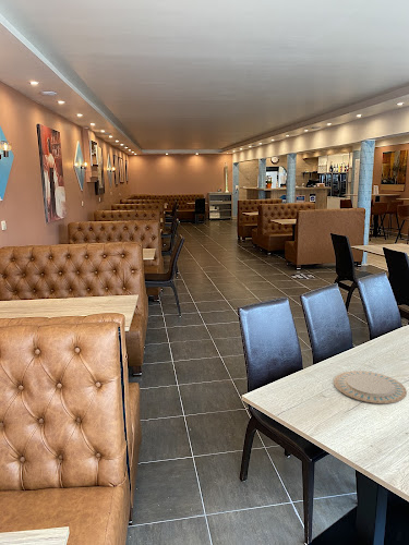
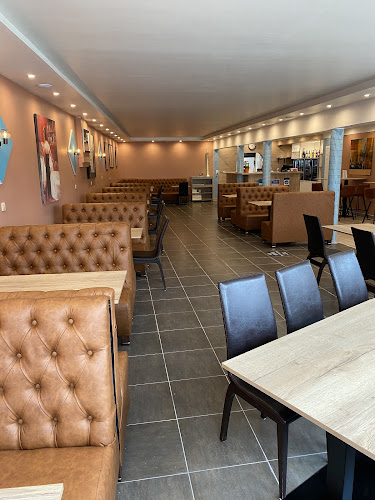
- chinaware [333,370,408,404]
